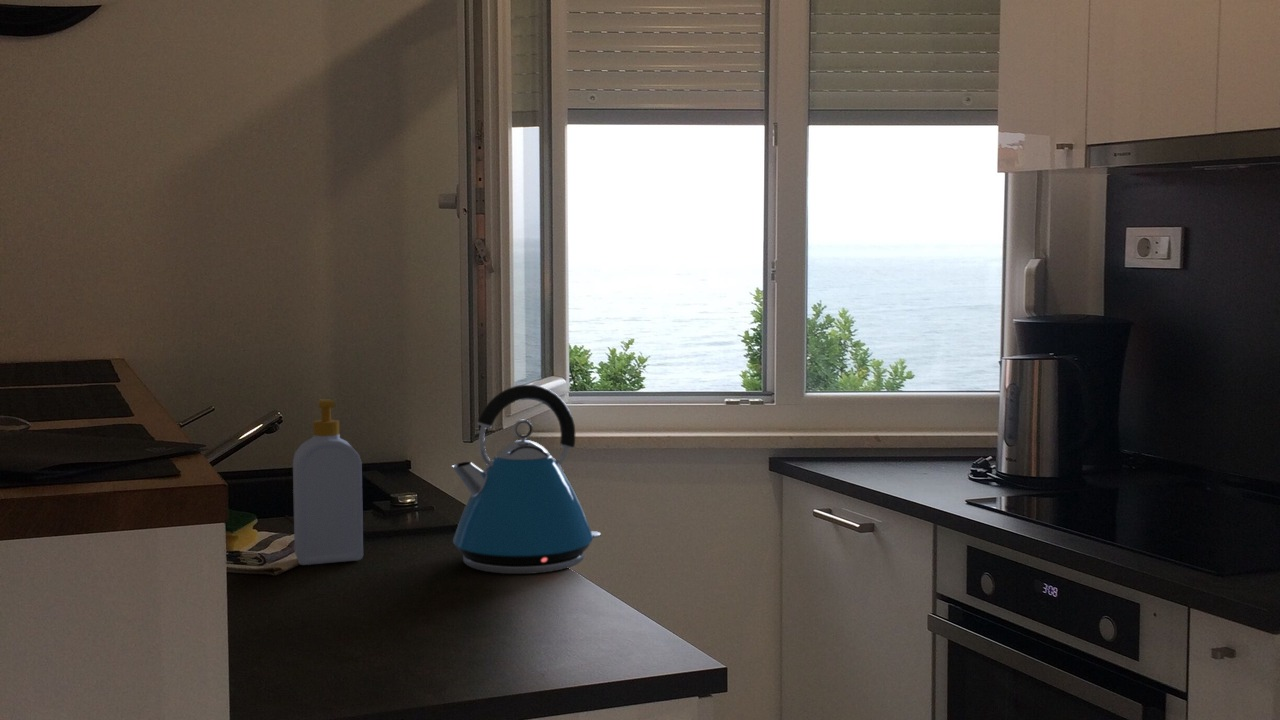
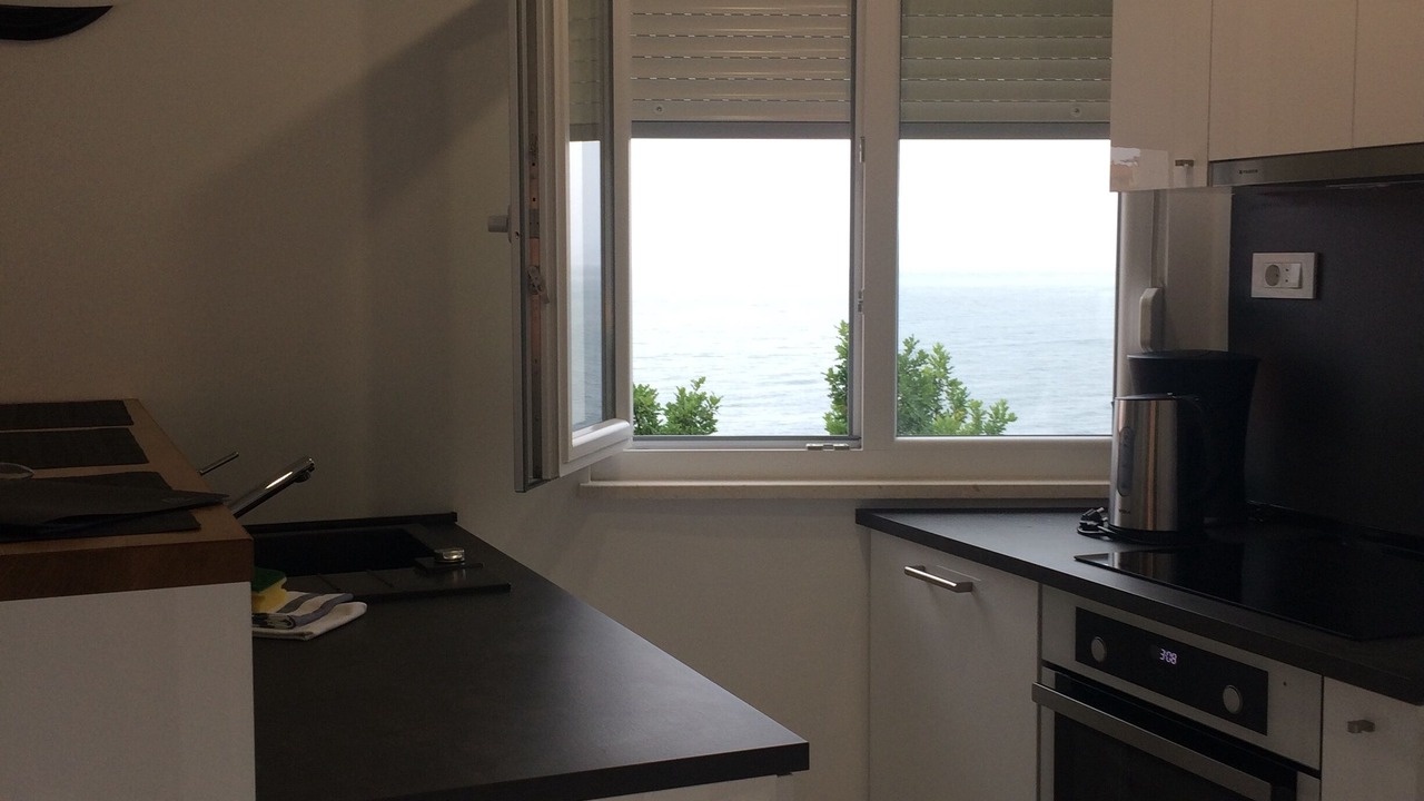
- kettle [451,384,602,575]
- soap bottle [292,398,364,566]
